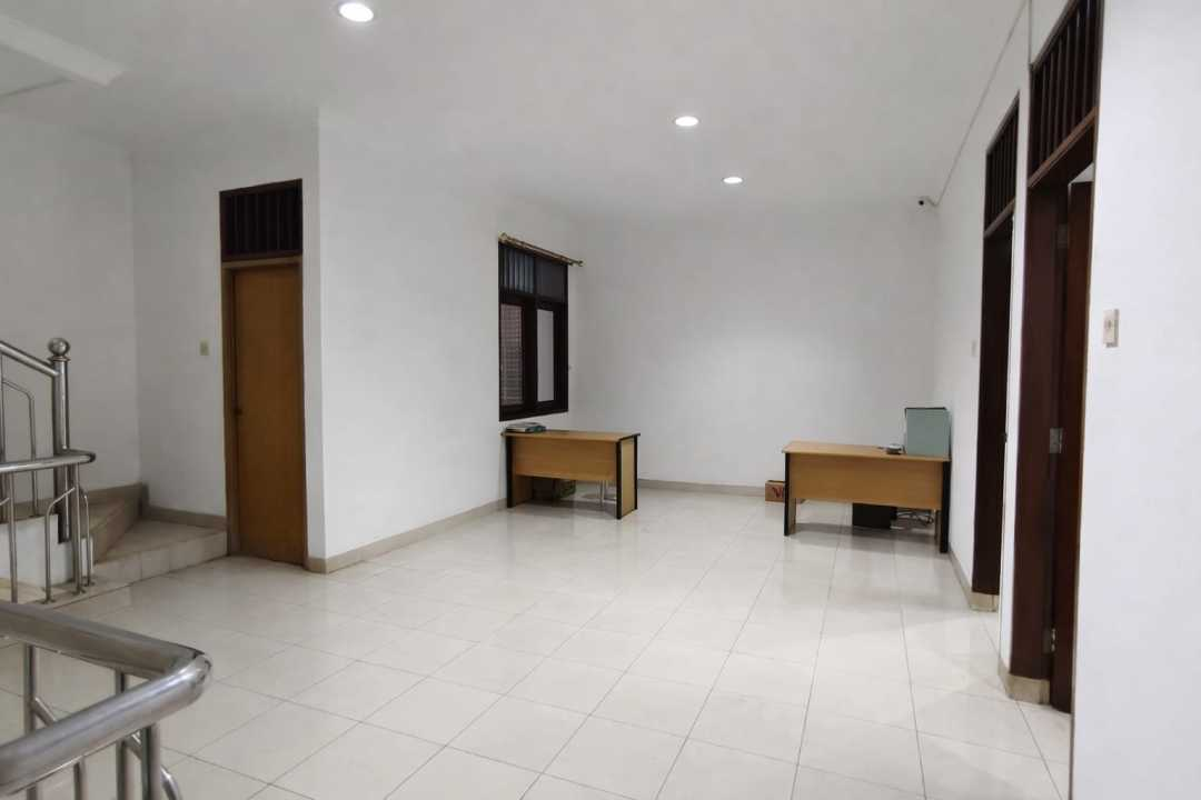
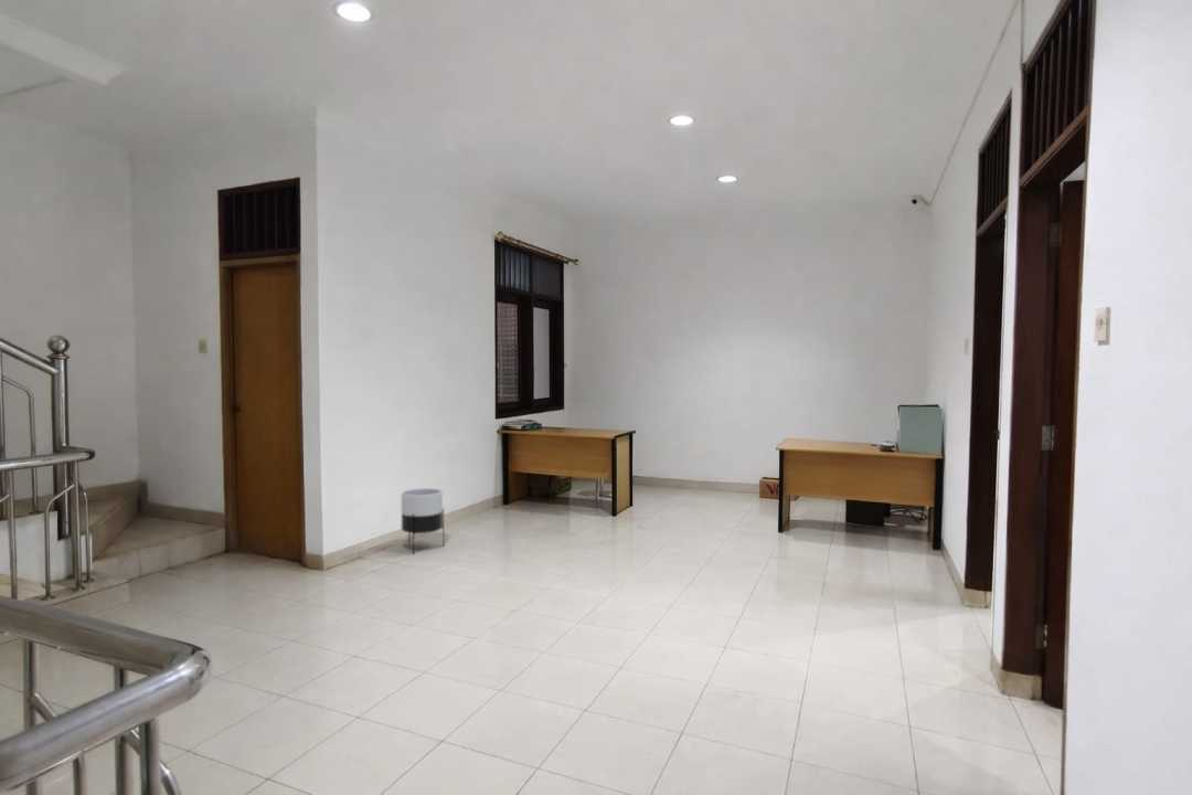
+ planter [401,487,445,555]
